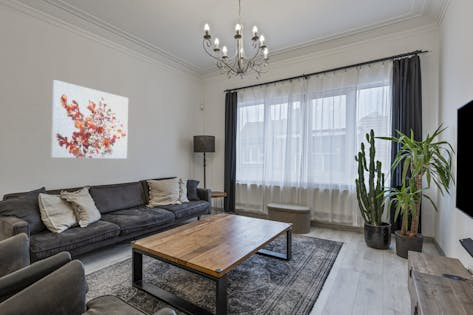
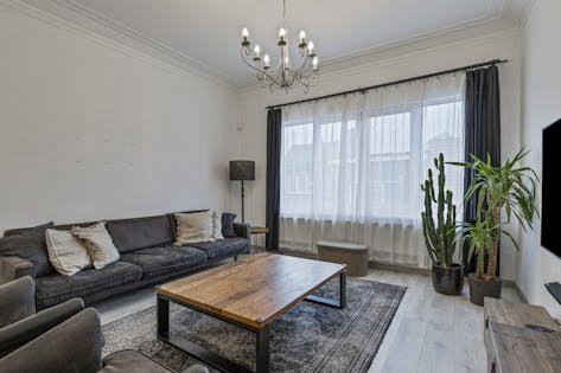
- wall art [50,79,129,160]
